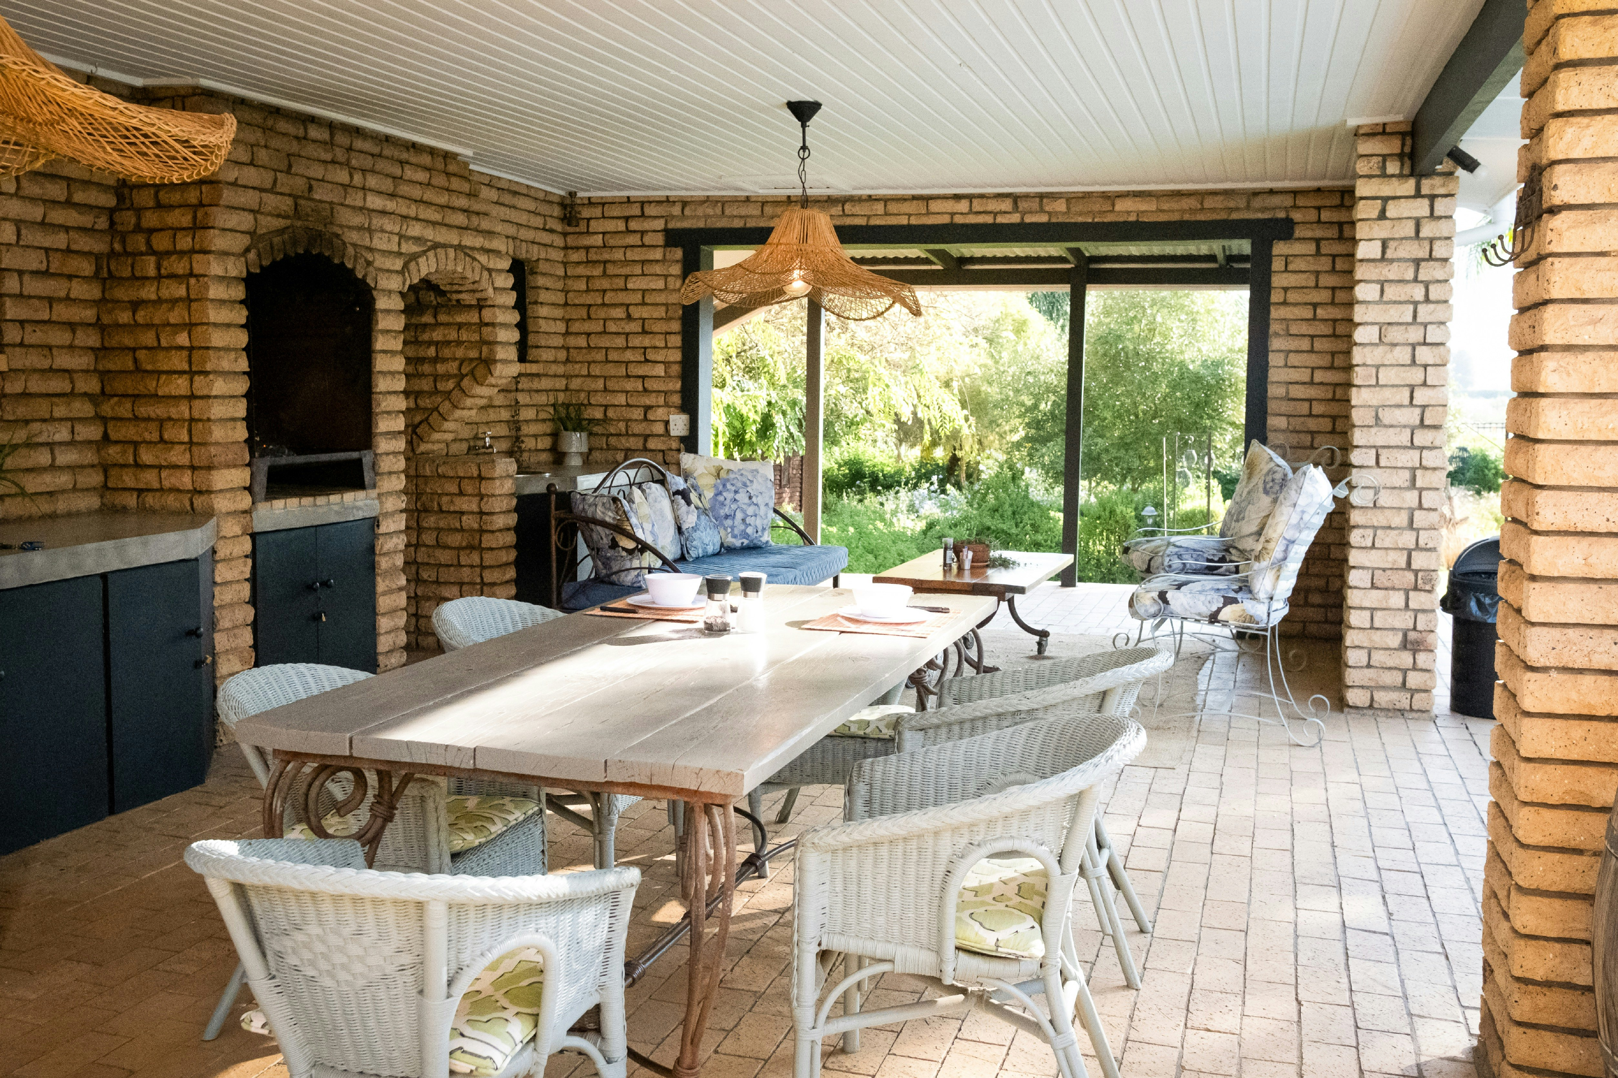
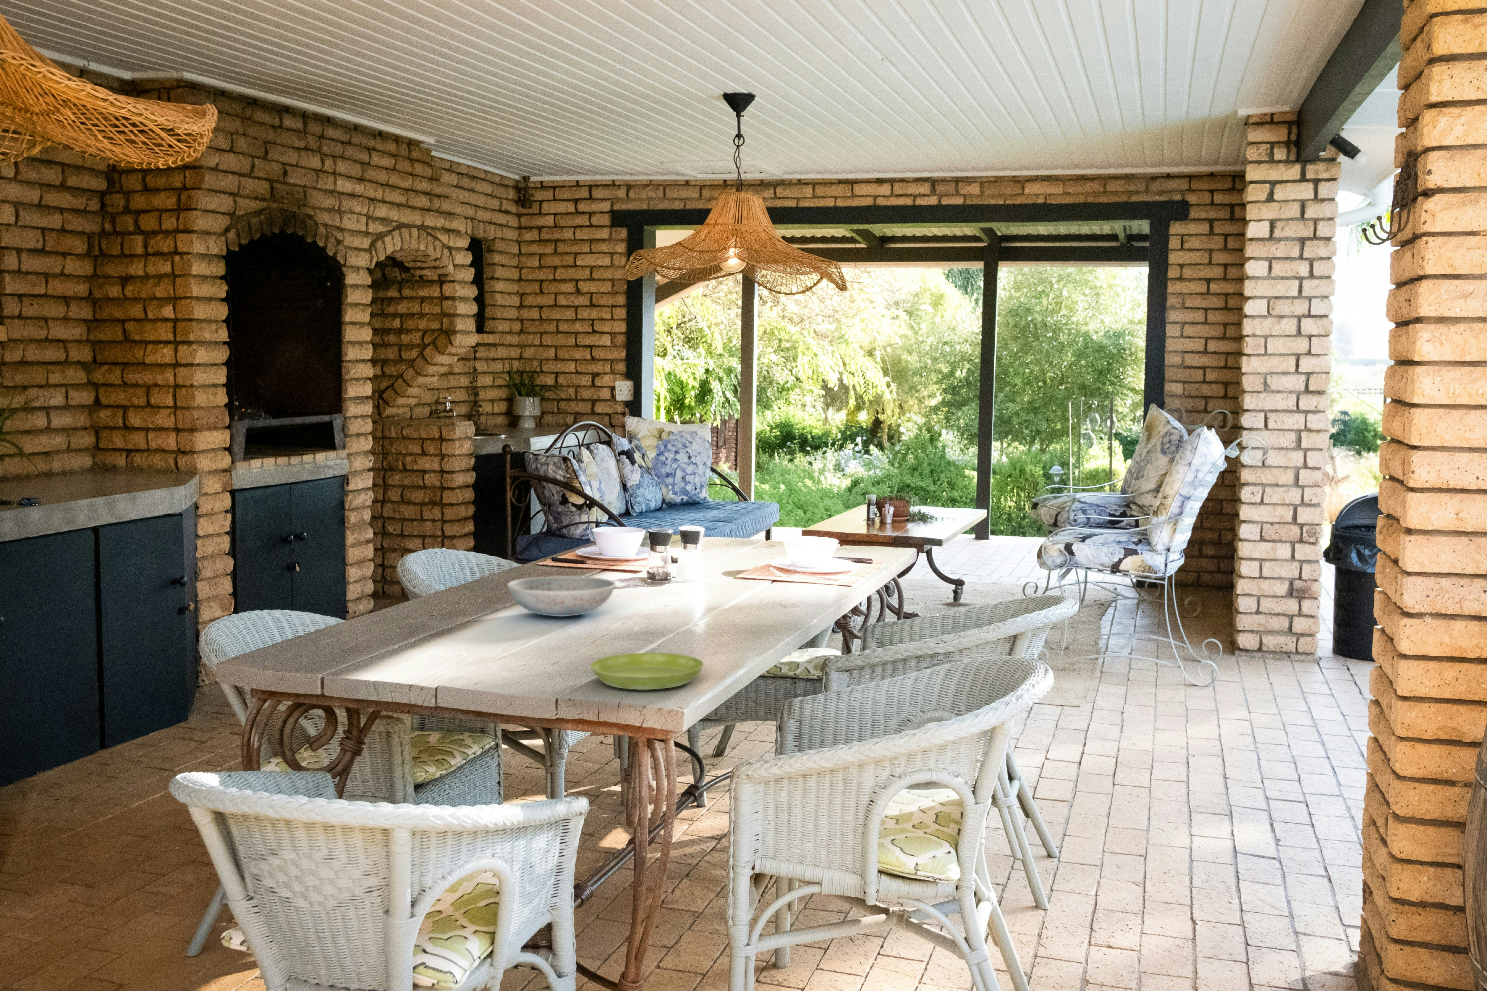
+ dish [507,576,616,616]
+ saucer [590,653,704,690]
